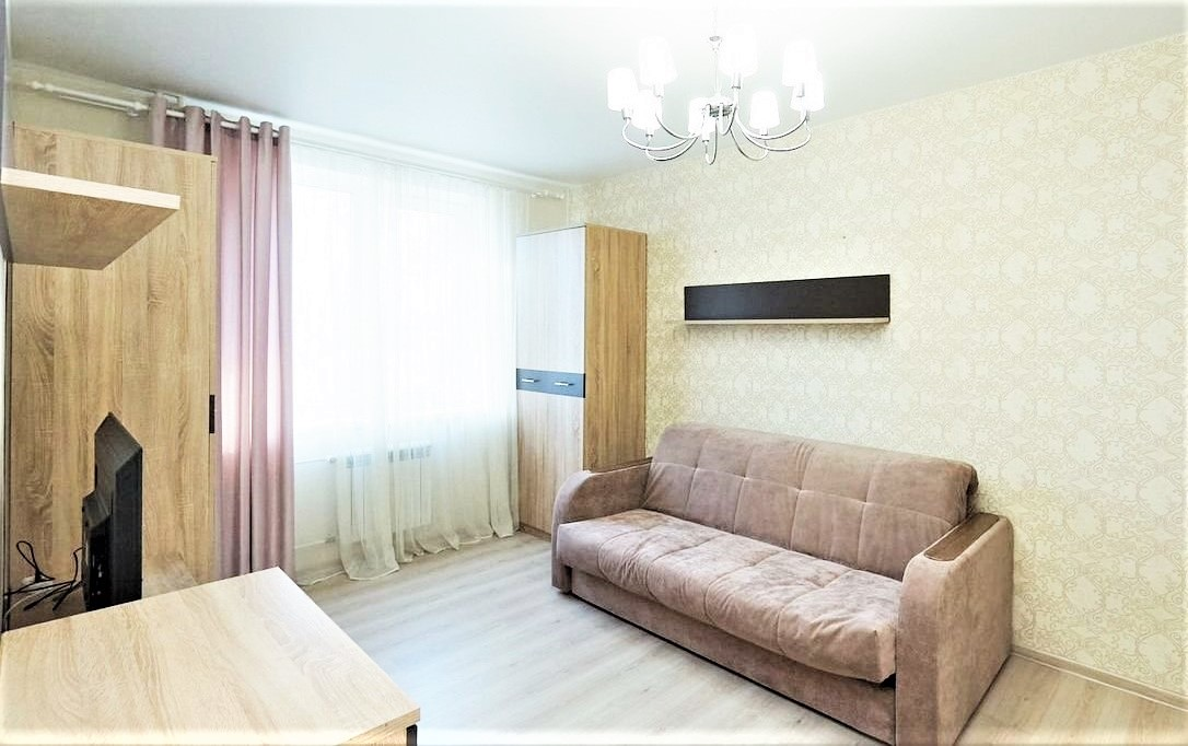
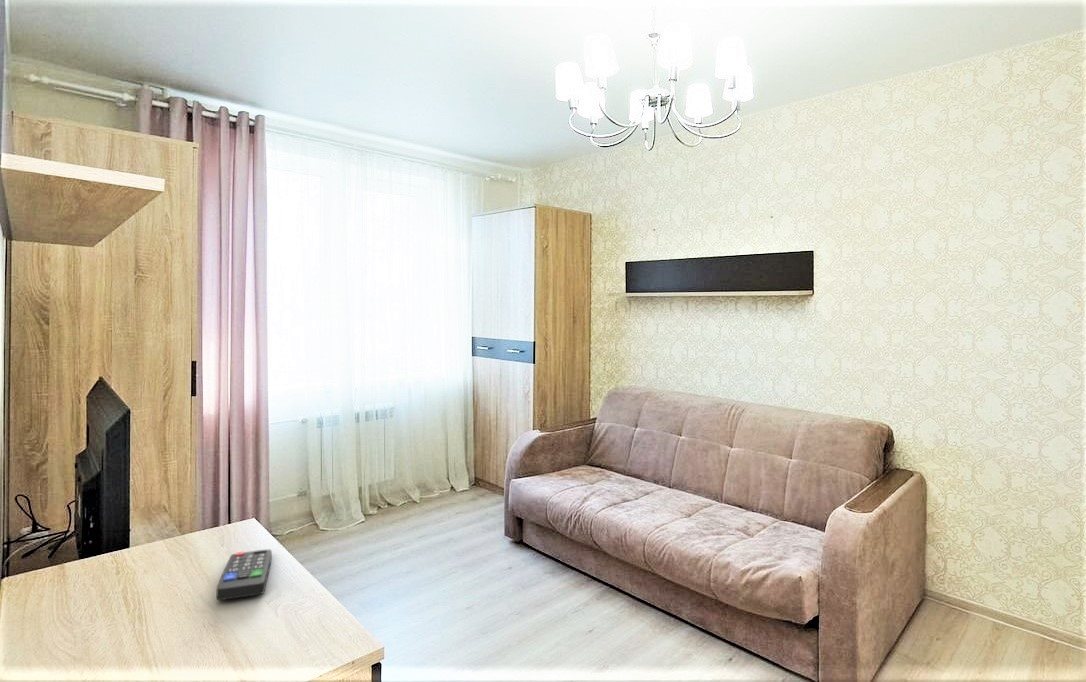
+ remote control [216,548,273,601]
